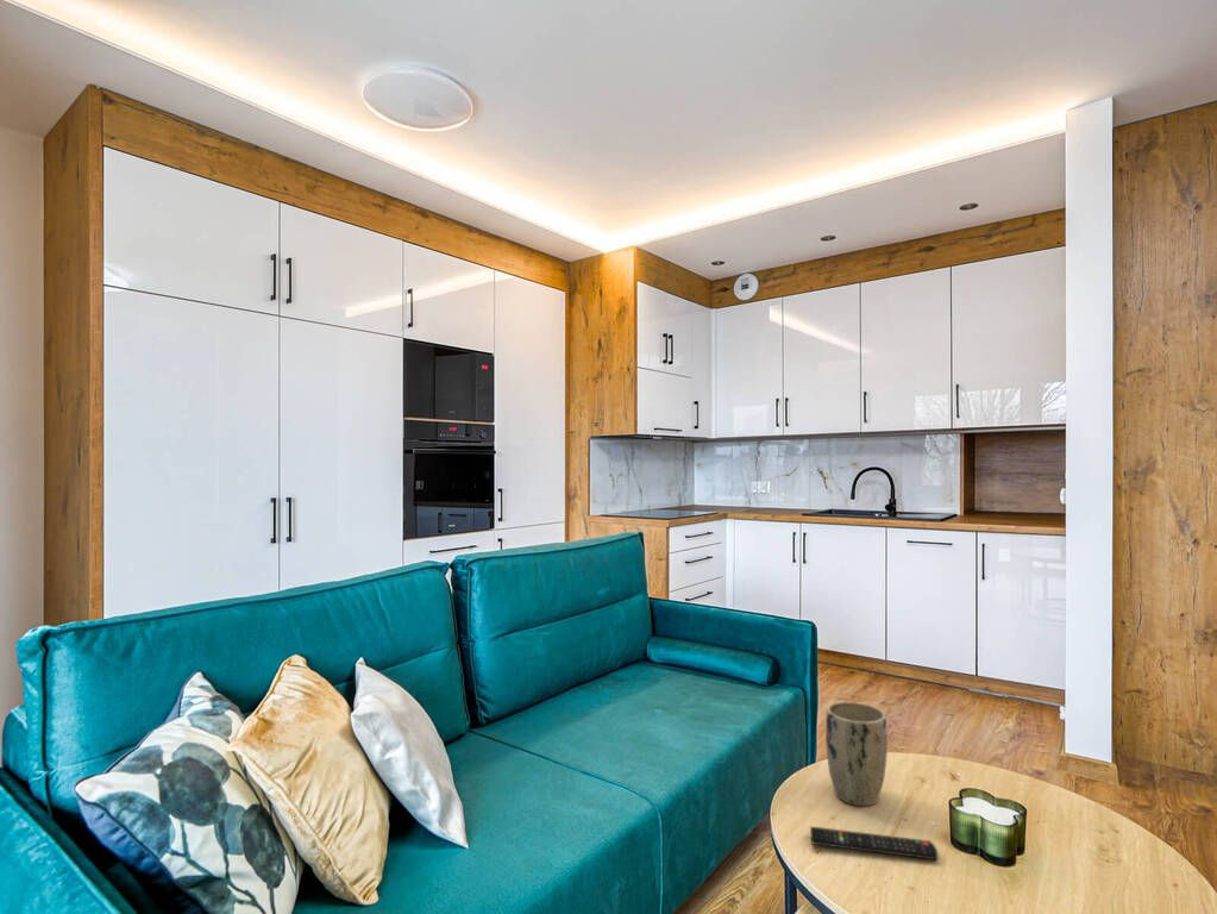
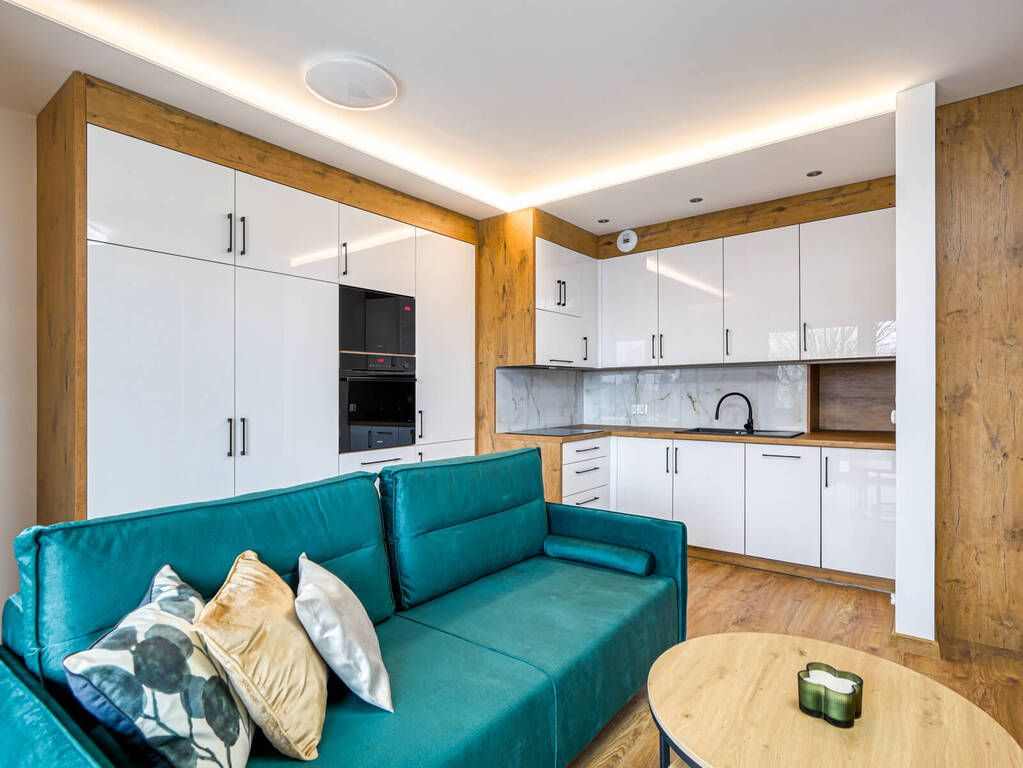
- remote control [809,825,939,860]
- plant pot [824,701,889,807]
